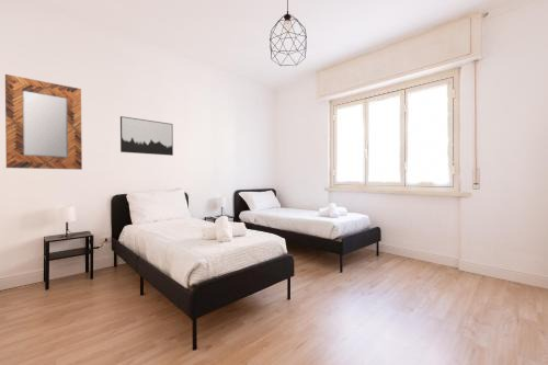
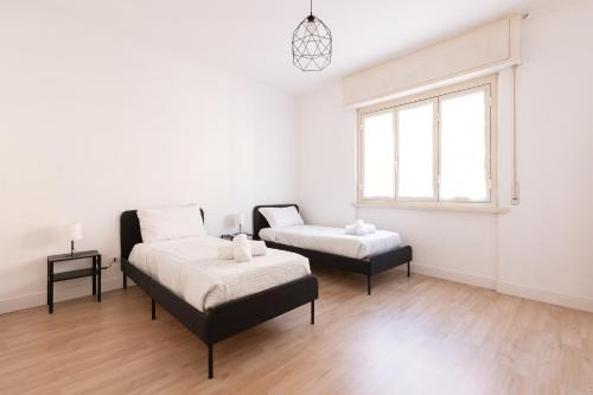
- wall art [119,115,174,157]
- home mirror [4,73,83,171]
